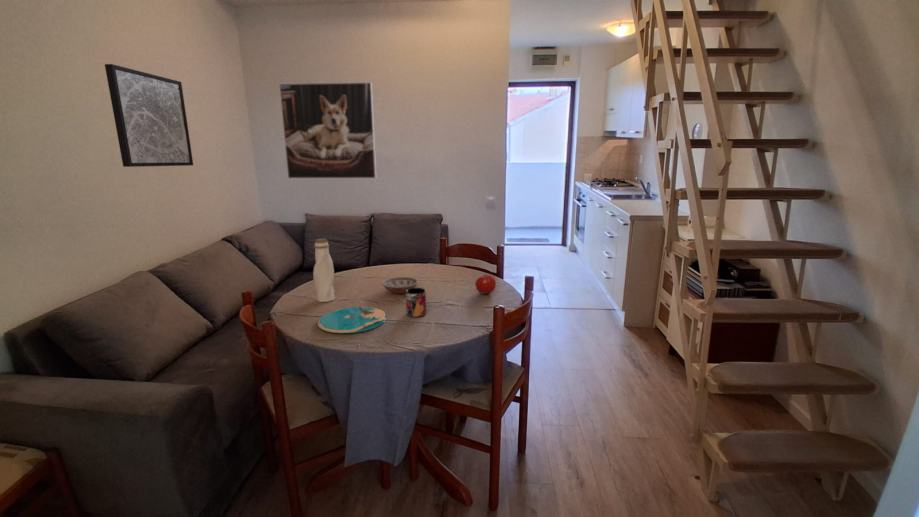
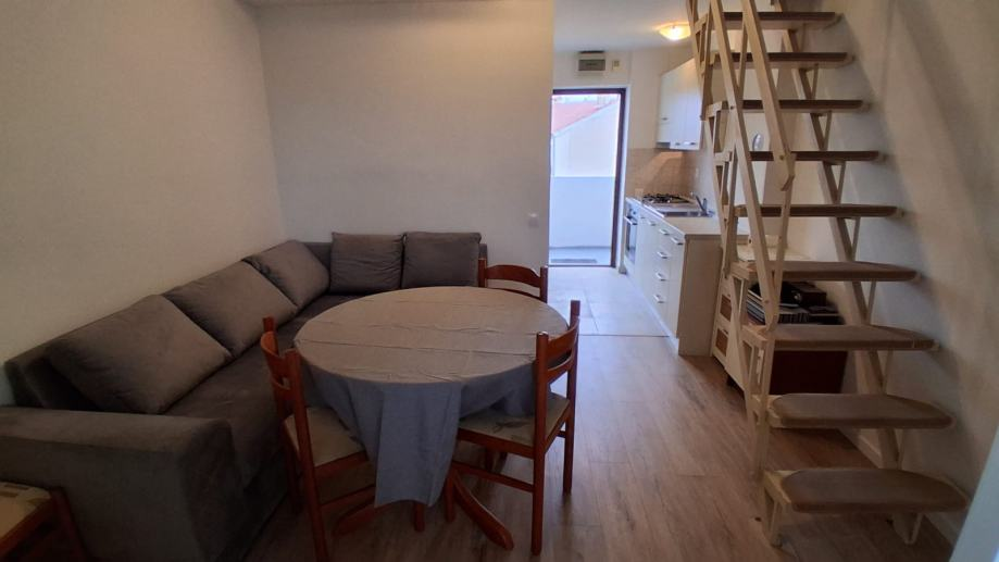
- fruit [474,272,497,295]
- water bottle [312,238,336,303]
- plate [317,306,387,334]
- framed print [278,81,377,179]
- mug [405,287,427,318]
- bowl [381,276,419,295]
- wall art [104,63,194,168]
